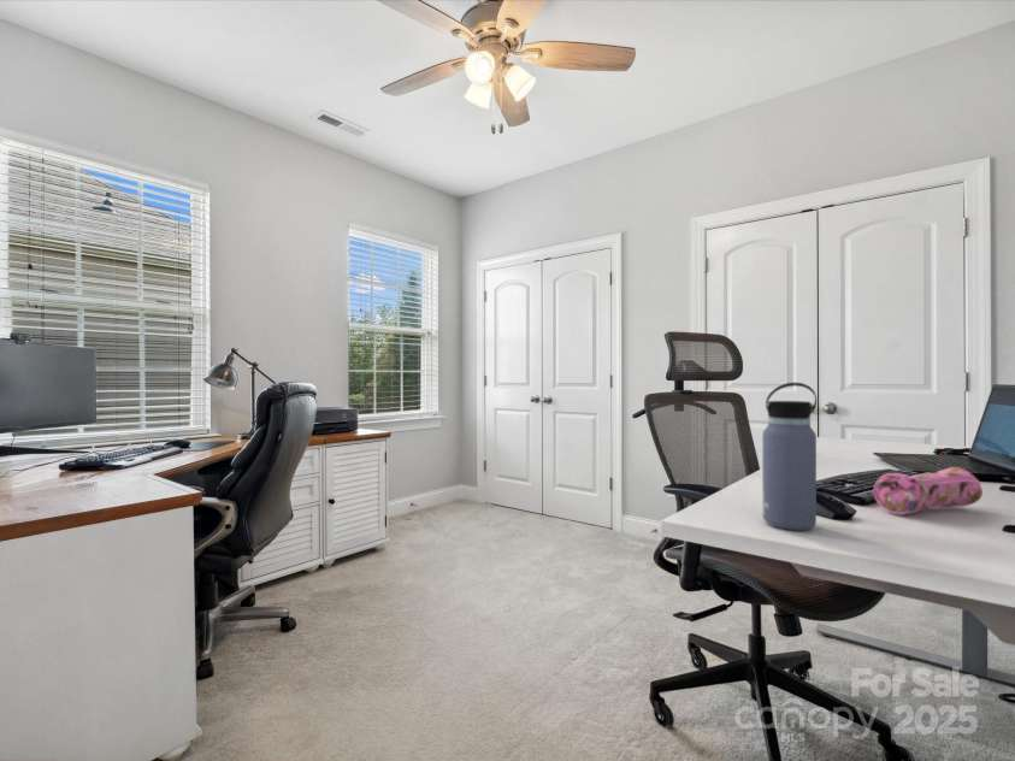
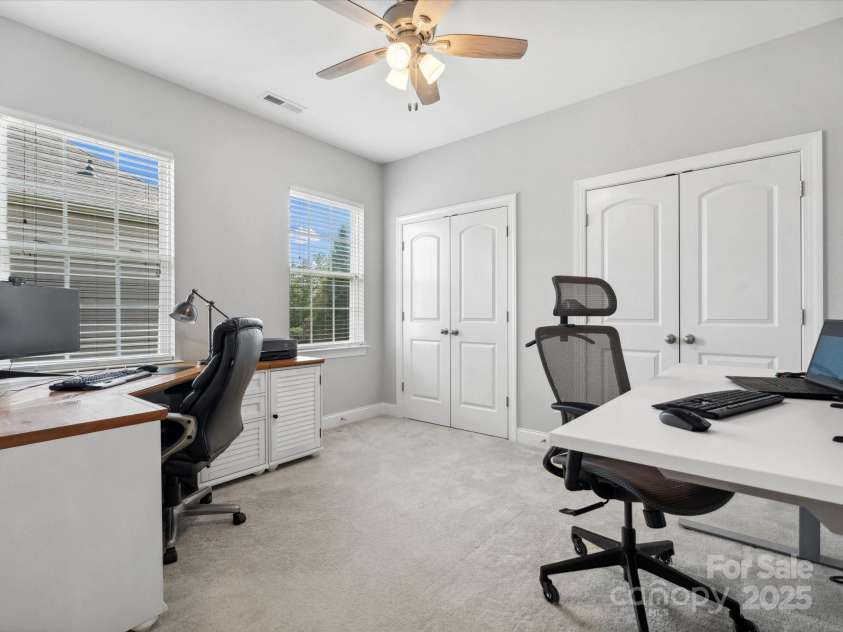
- pencil case [873,466,984,517]
- water bottle [761,382,818,531]
